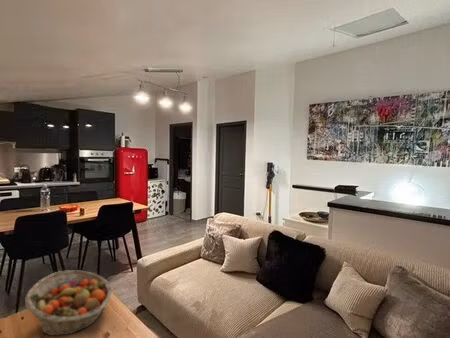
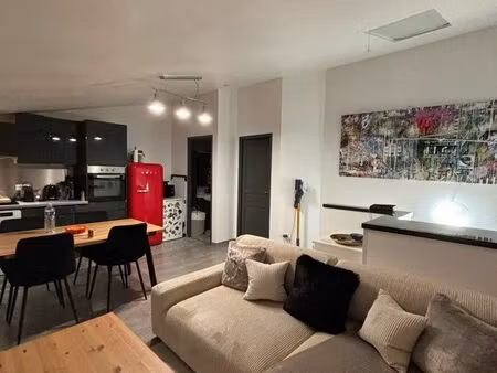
- fruit basket [24,269,113,337]
